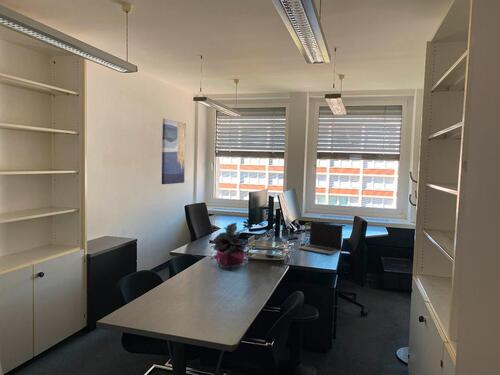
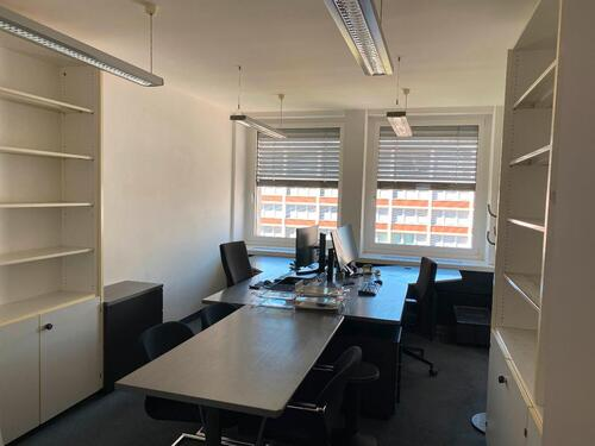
- wall art [161,118,187,185]
- laptop computer [297,221,344,255]
- potted plant [211,222,247,272]
